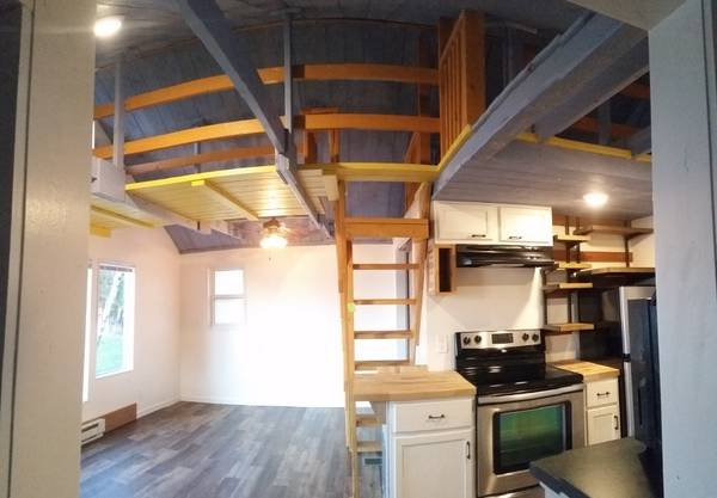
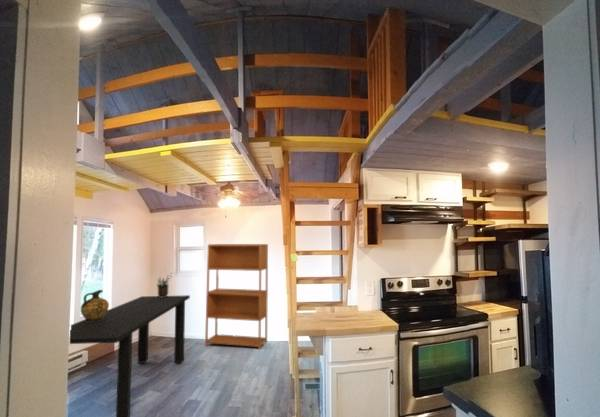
+ potted plant [155,271,173,298]
+ dining table [69,294,191,417]
+ ceramic jug [80,289,110,322]
+ bookshelf [204,243,269,351]
